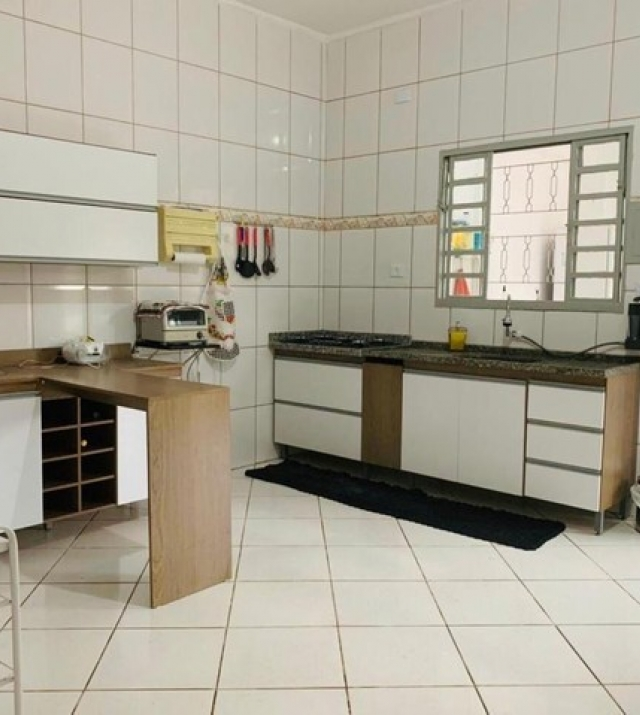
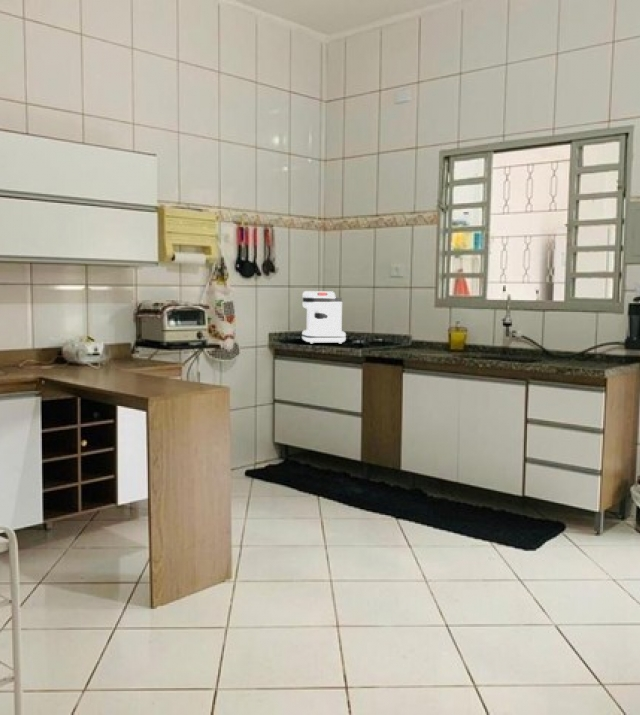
+ coffee maker [301,290,347,344]
